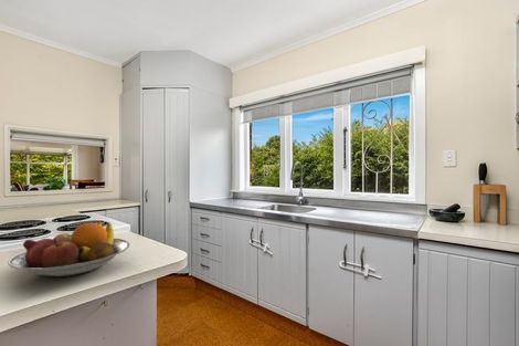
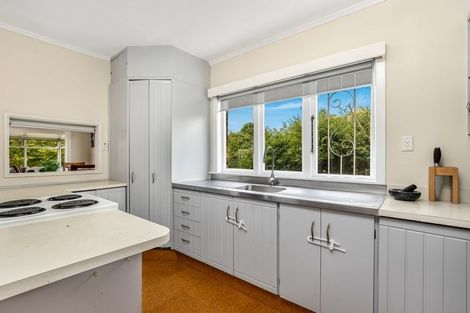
- fruit bowl [7,220,130,277]
